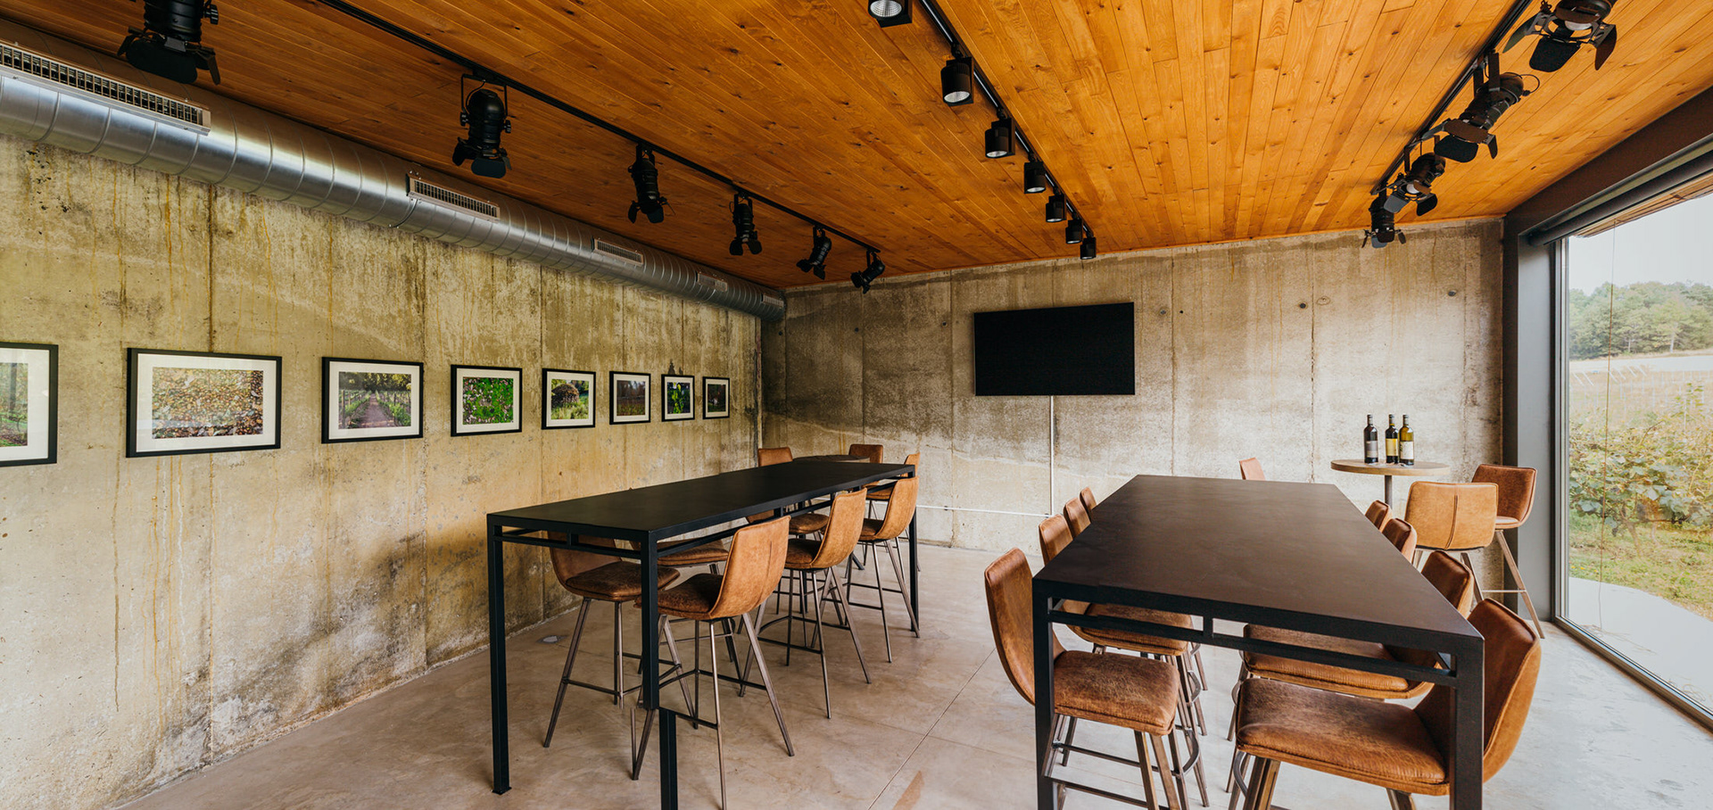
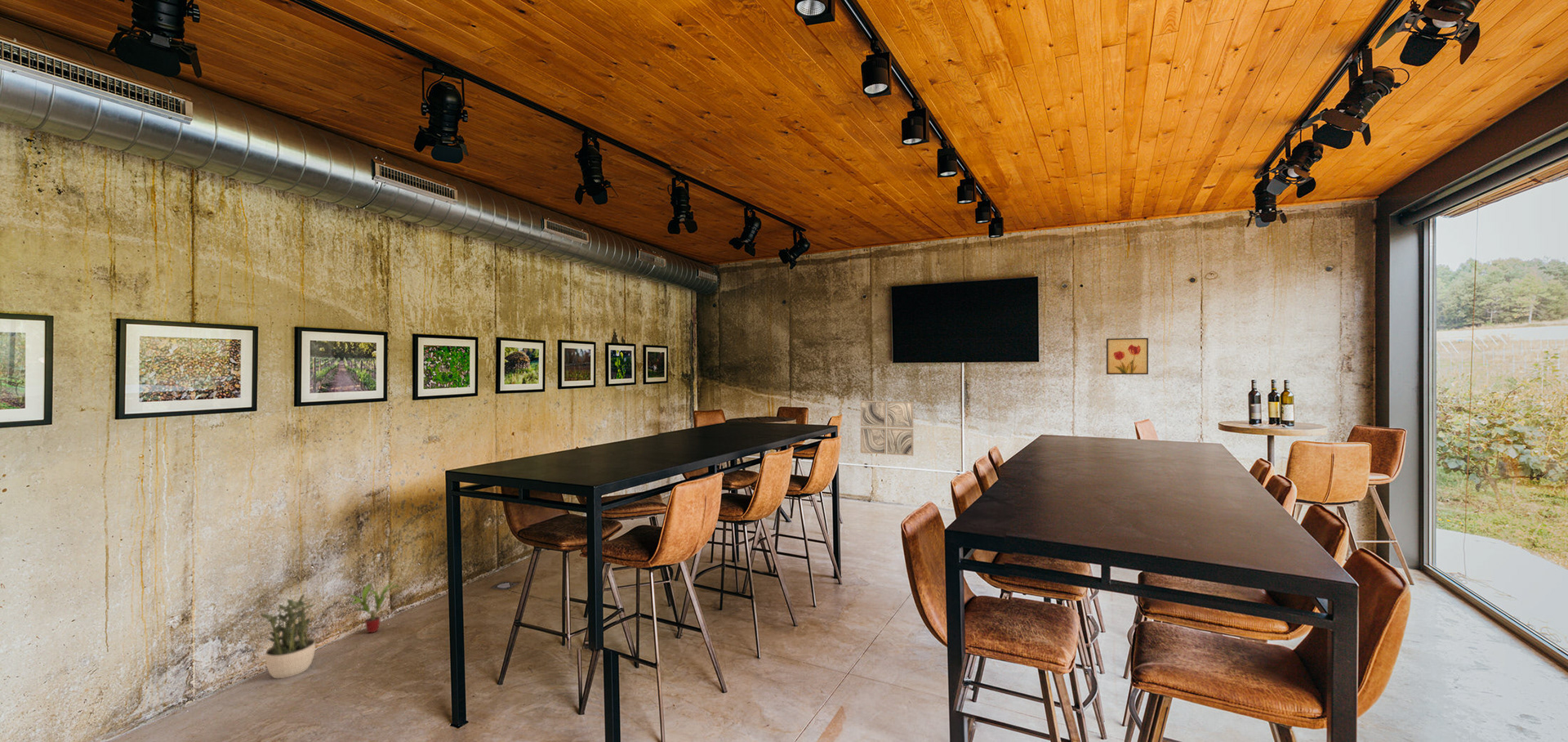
+ wall art [1106,337,1149,375]
+ wall art [860,400,914,457]
+ potted plant [258,593,316,679]
+ potted plant [346,580,400,633]
